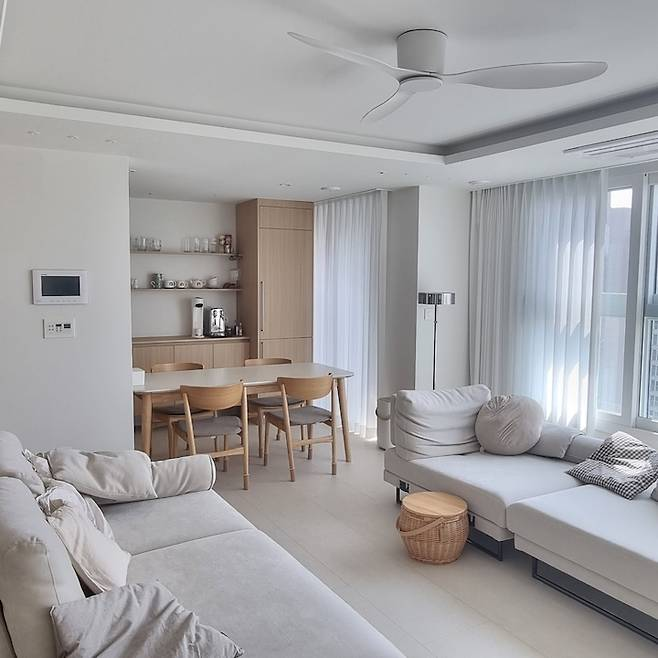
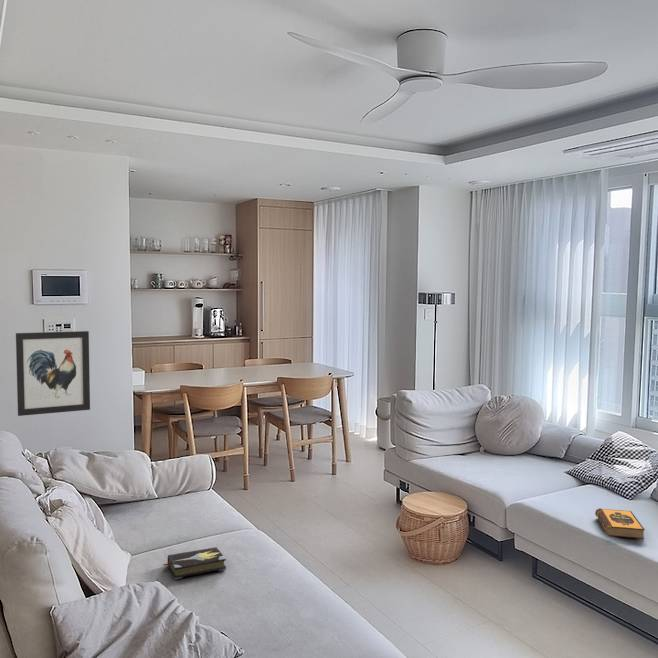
+ hardback book [594,507,646,540]
+ wall art [15,330,91,417]
+ hardback book [162,546,227,580]
